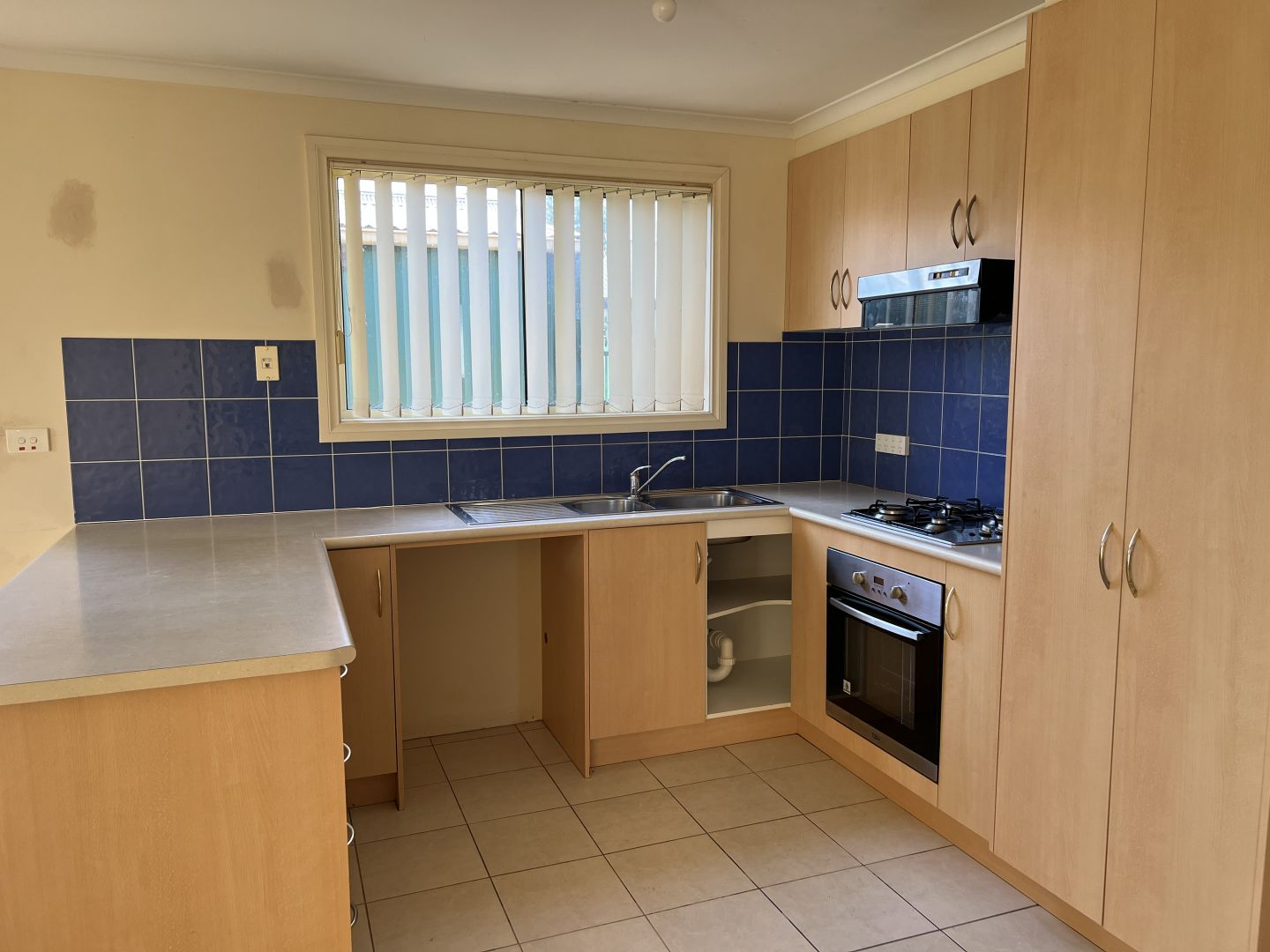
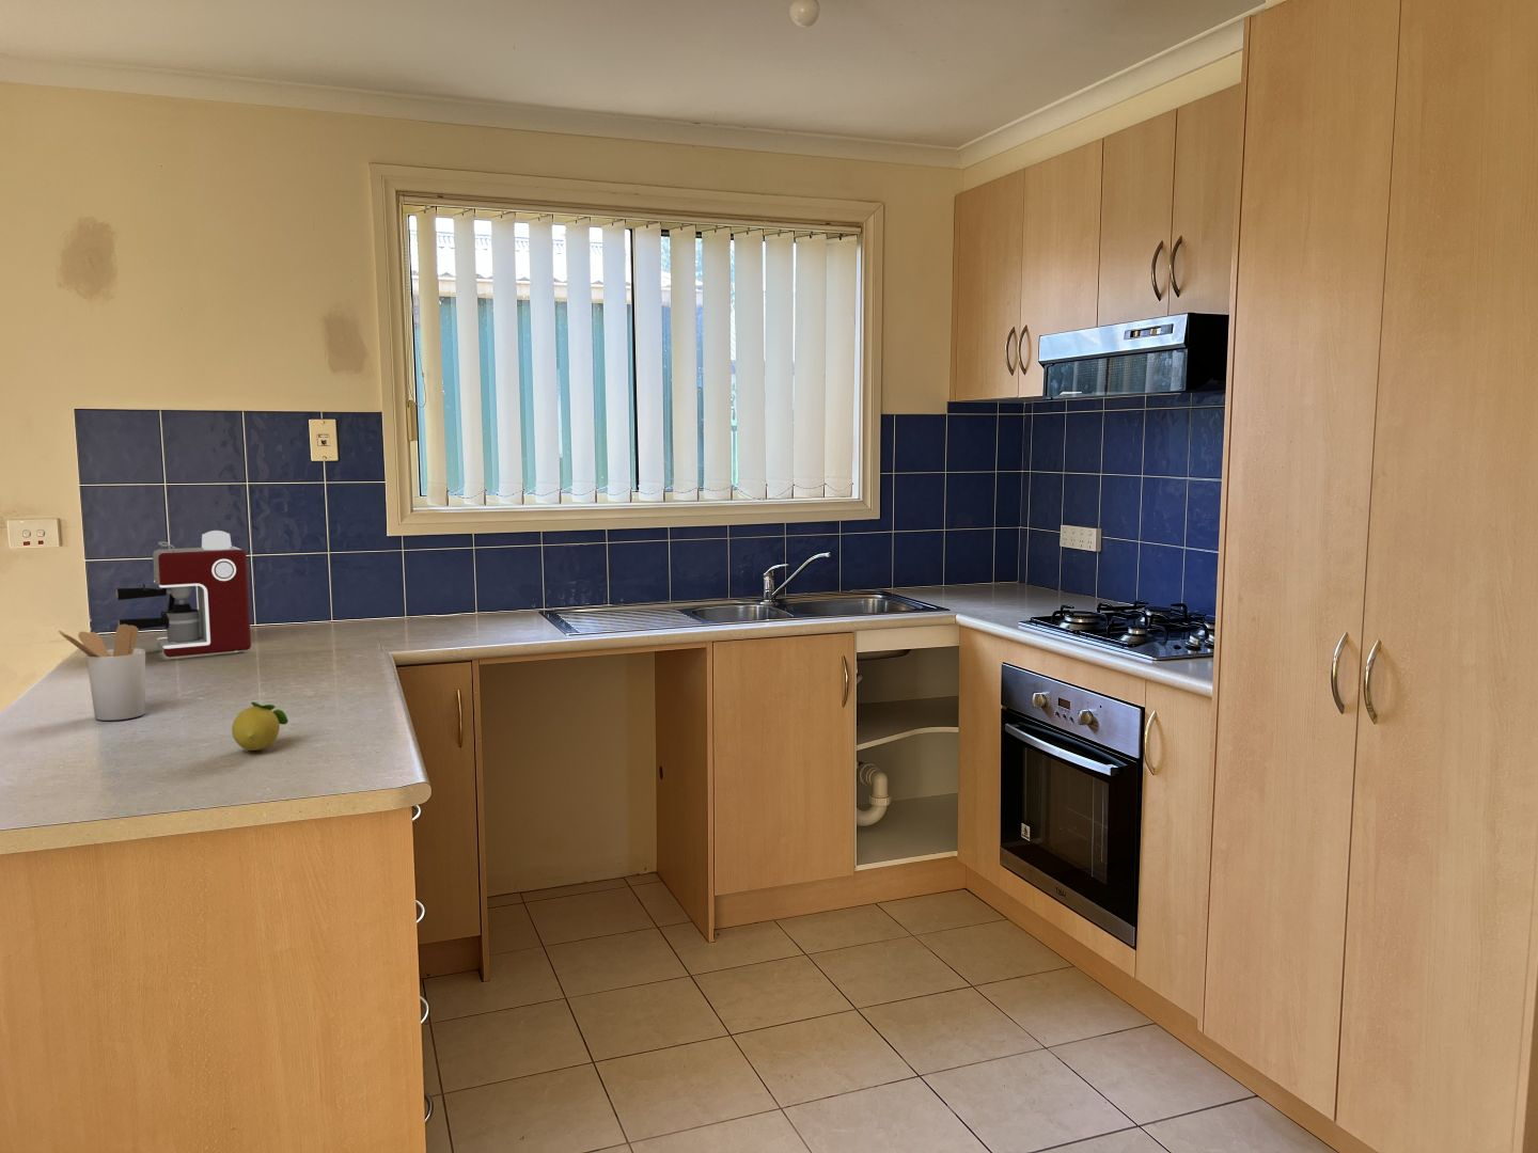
+ coffee maker [114,529,252,658]
+ utensil holder [58,625,147,722]
+ fruit [231,700,289,752]
